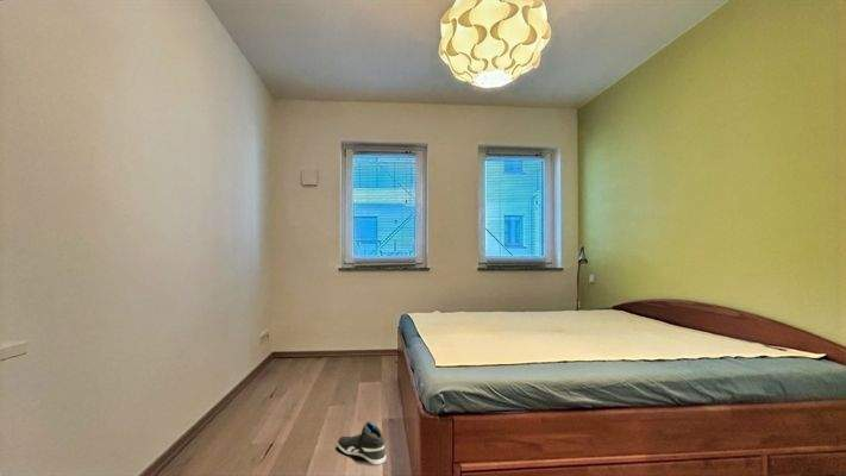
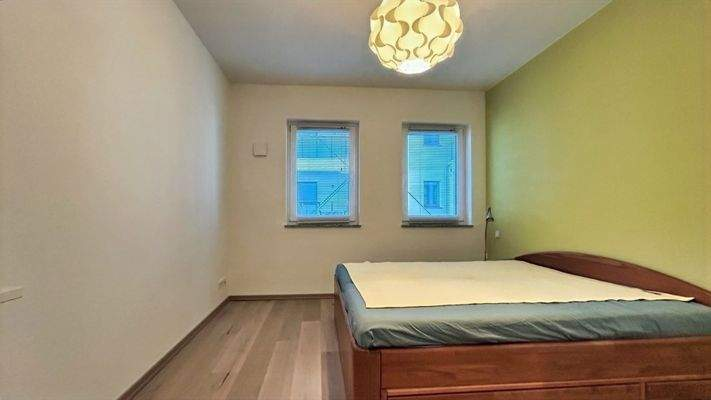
- sneaker [337,420,387,465]
